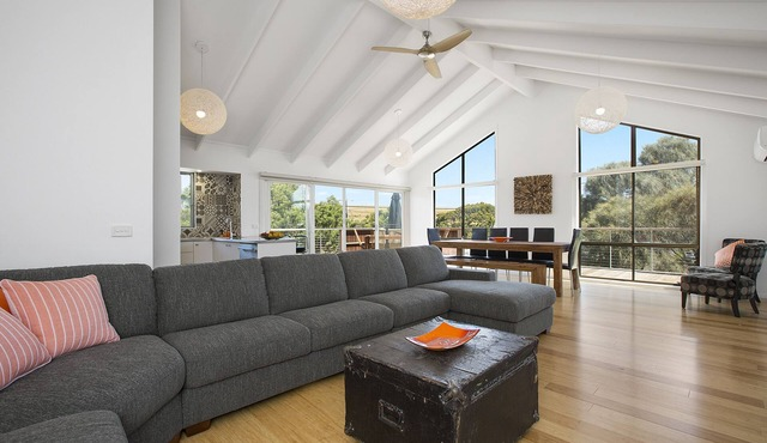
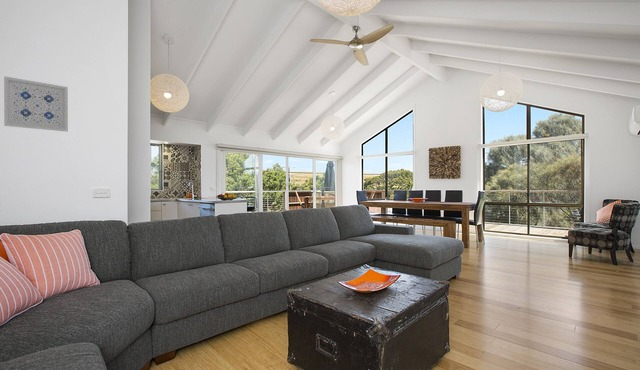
+ wall art [3,75,69,133]
